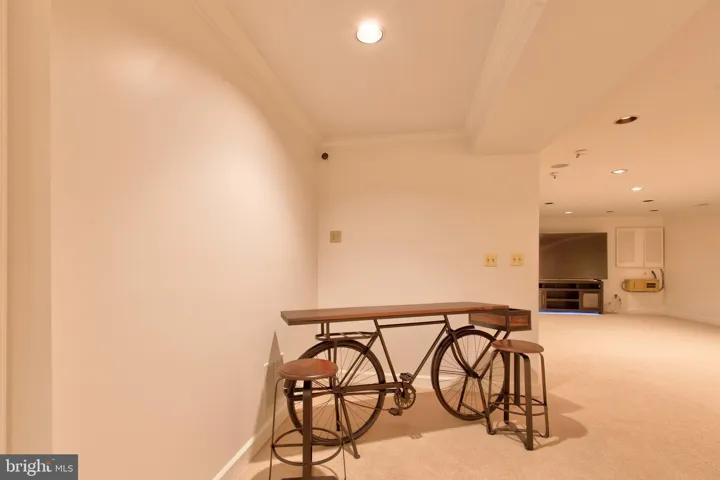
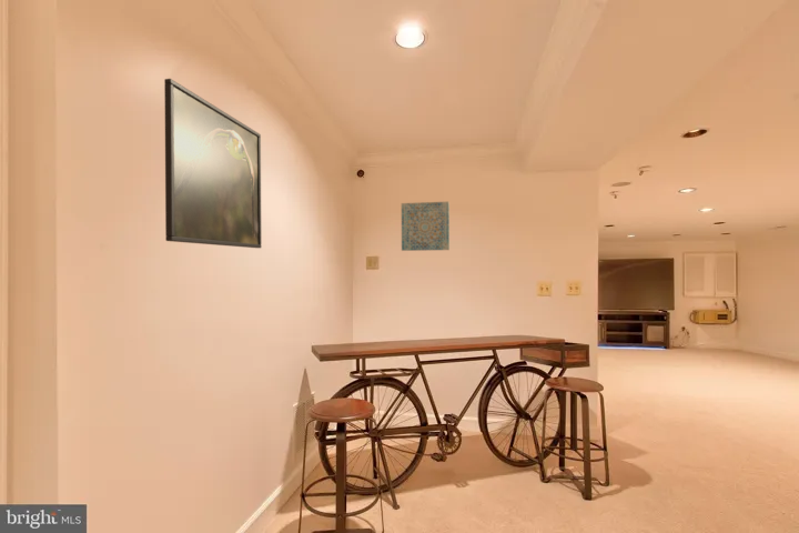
+ wall art [401,201,451,252]
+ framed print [163,78,262,249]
